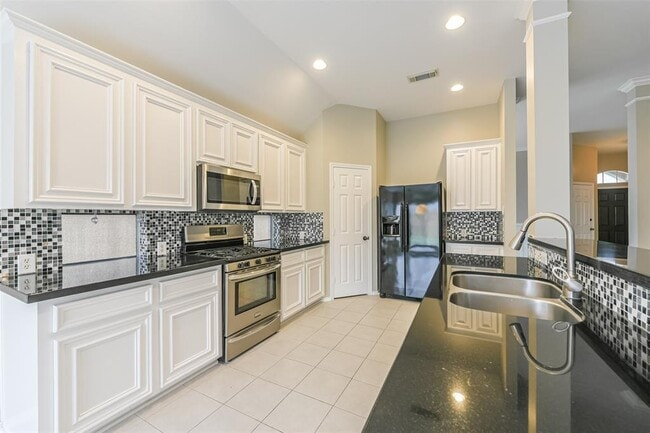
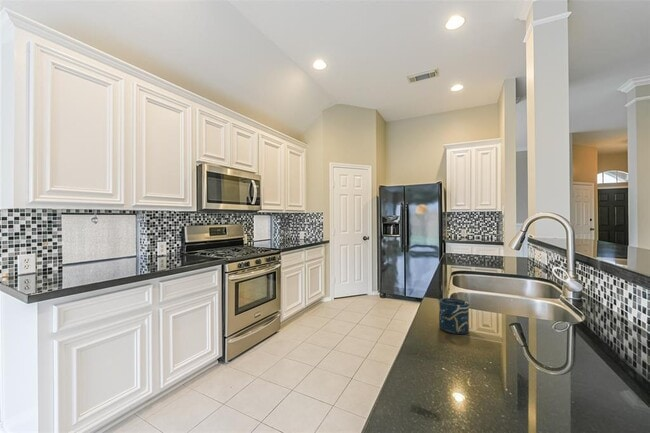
+ cup [438,297,470,335]
